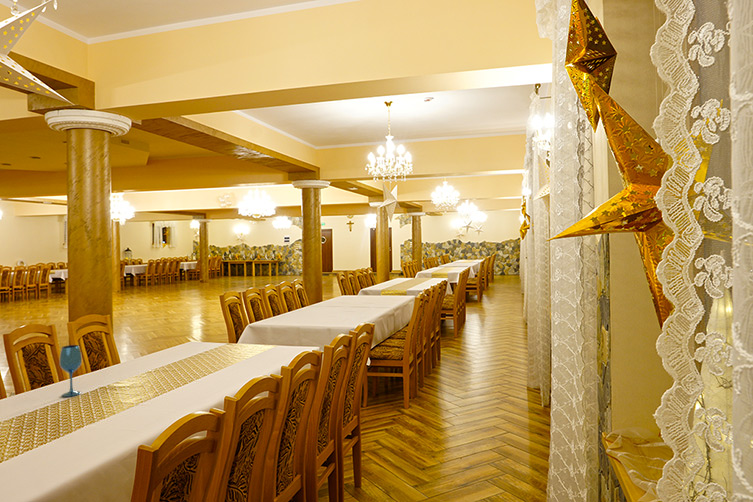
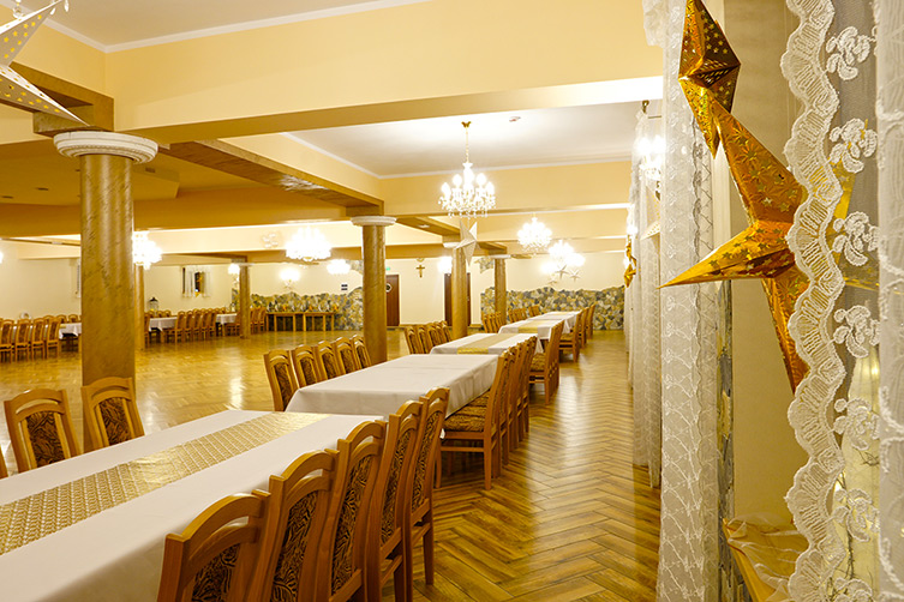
- wineglass [59,344,83,398]
